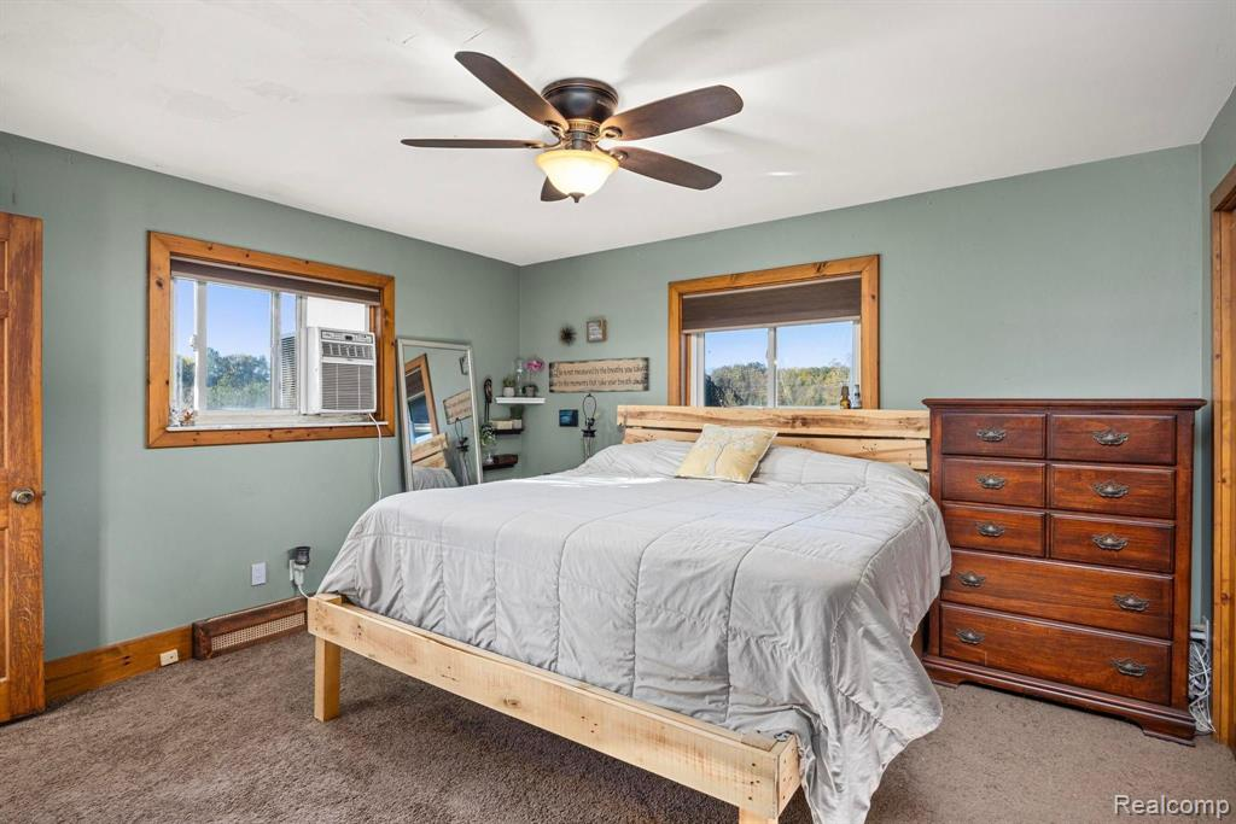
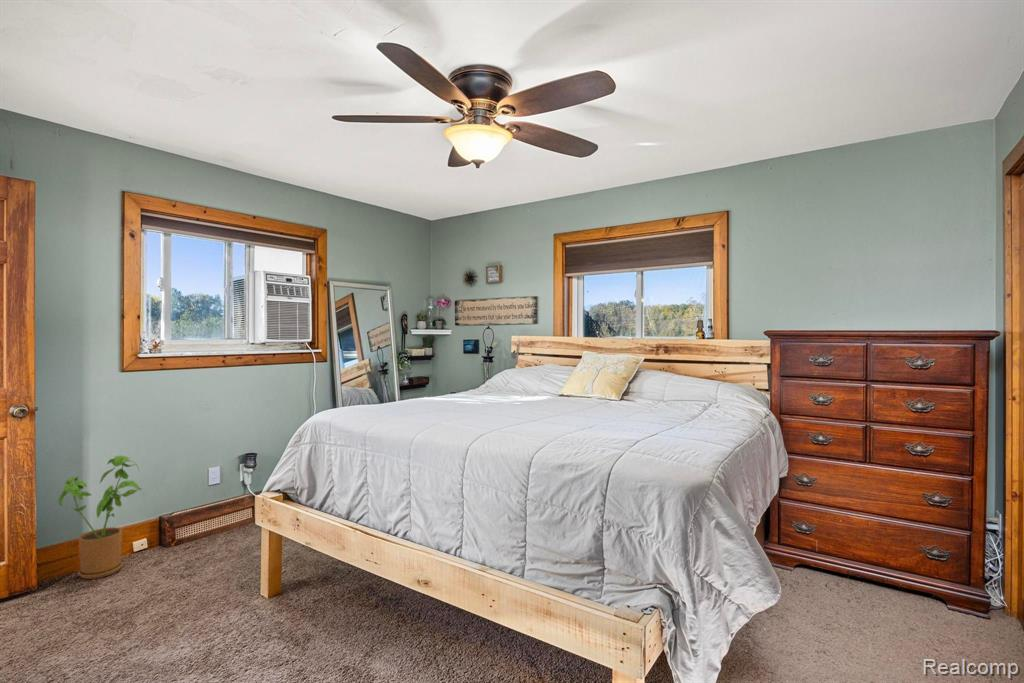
+ house plant [57,455,143,580]
